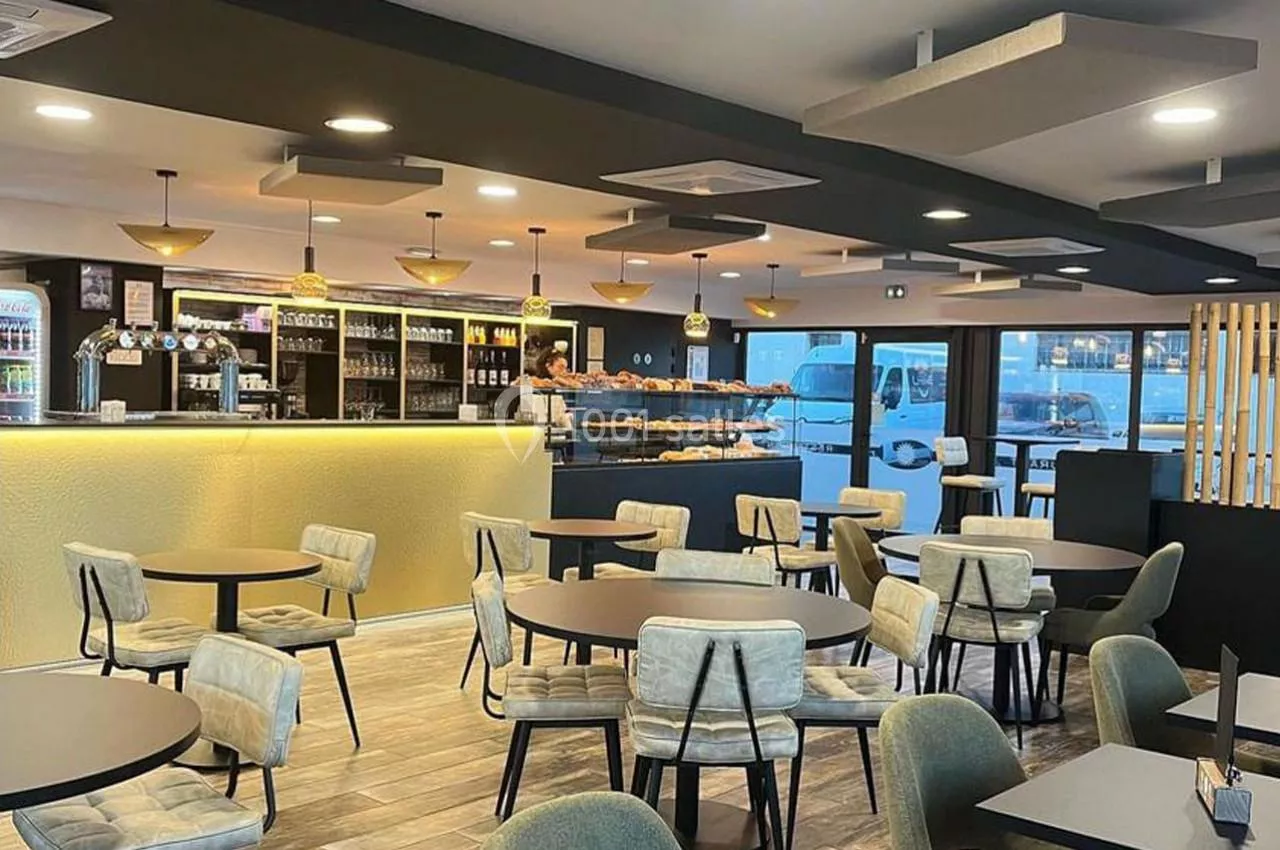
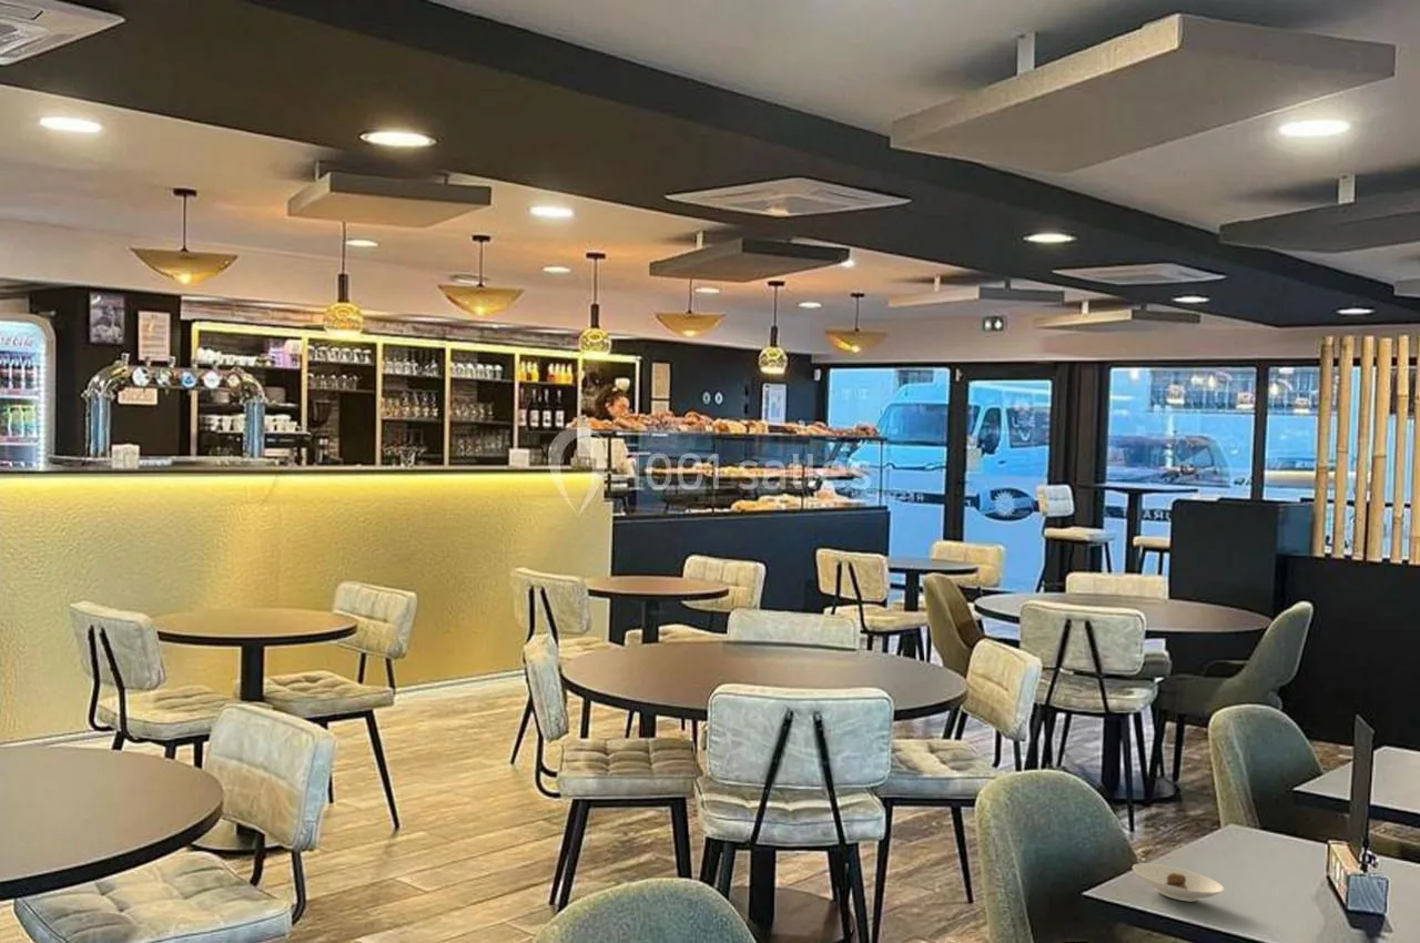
+ saucer [1132,862,1225,903]
